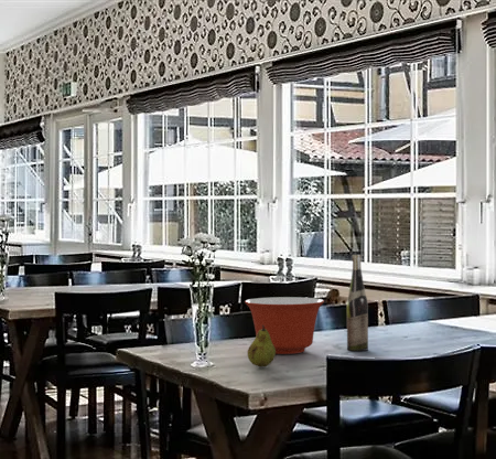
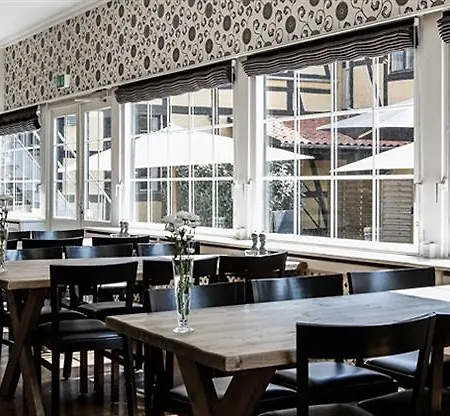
- wine bottle [346,254,369,352]
- mixing bowl [244,296,325,355]
- fruit [247,325,277,369]
